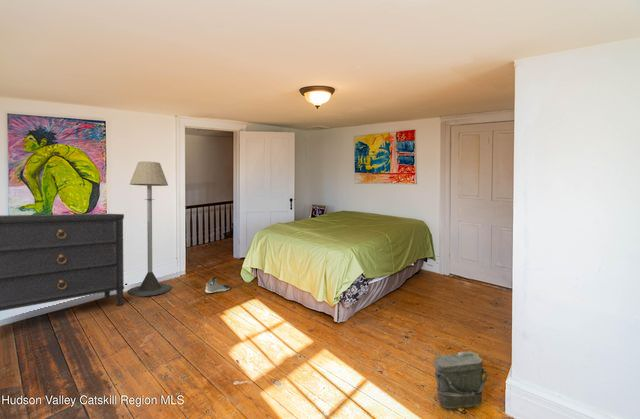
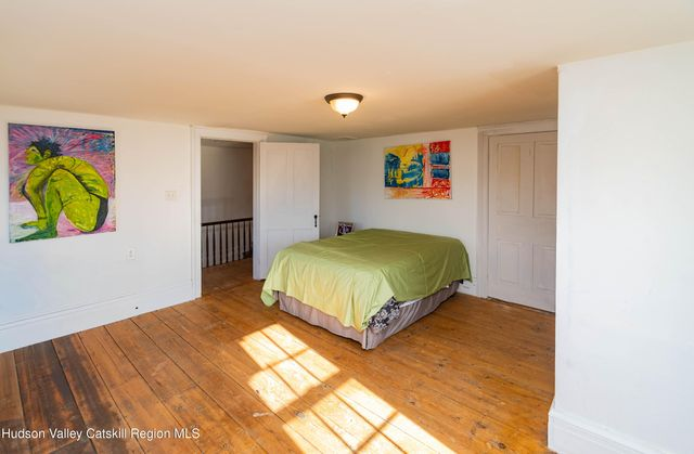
- dresser [0,213,125,312]
- floor lamp [127,161,173,297]
- sneaker [204,276,232,294]
- bag [433,350,490,412]
